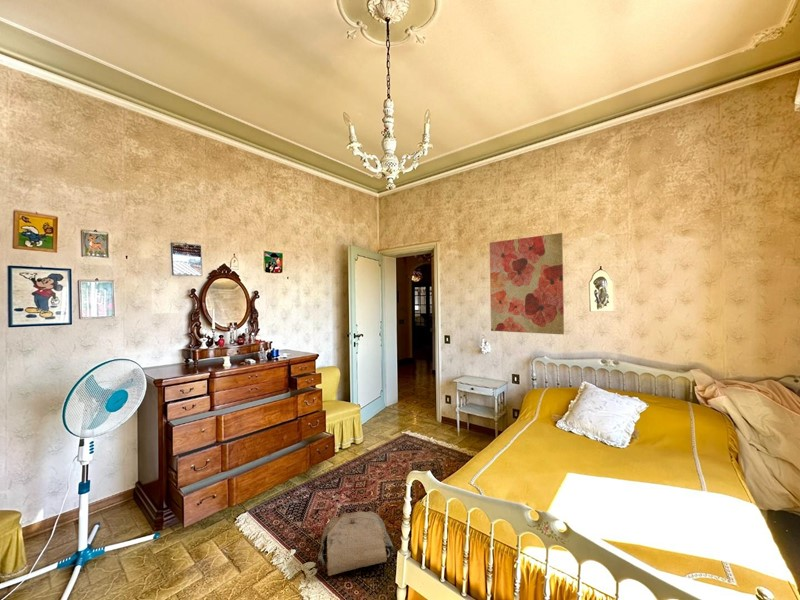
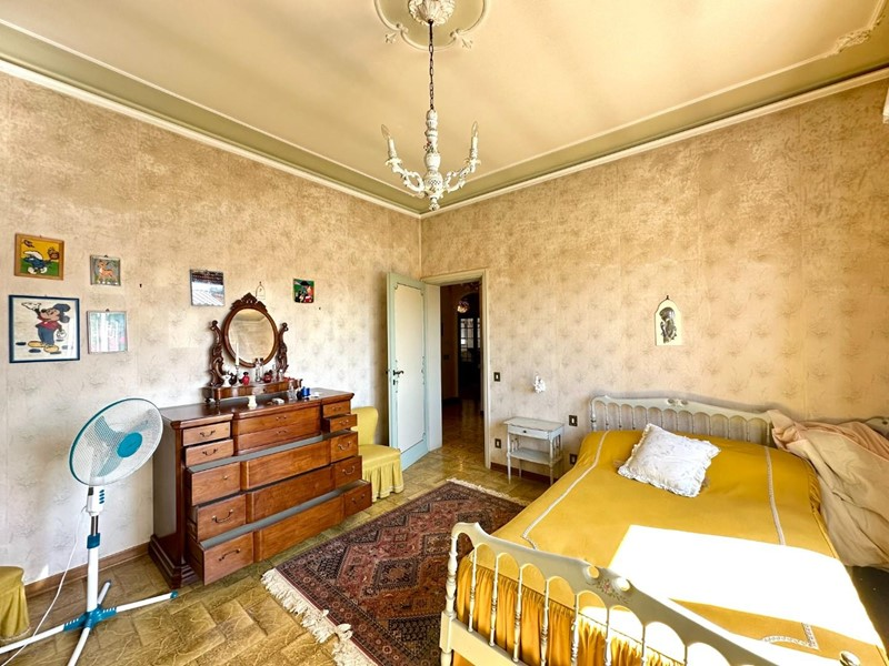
- wall art [489,232,565,335]
- bag [317,510,395,577]
